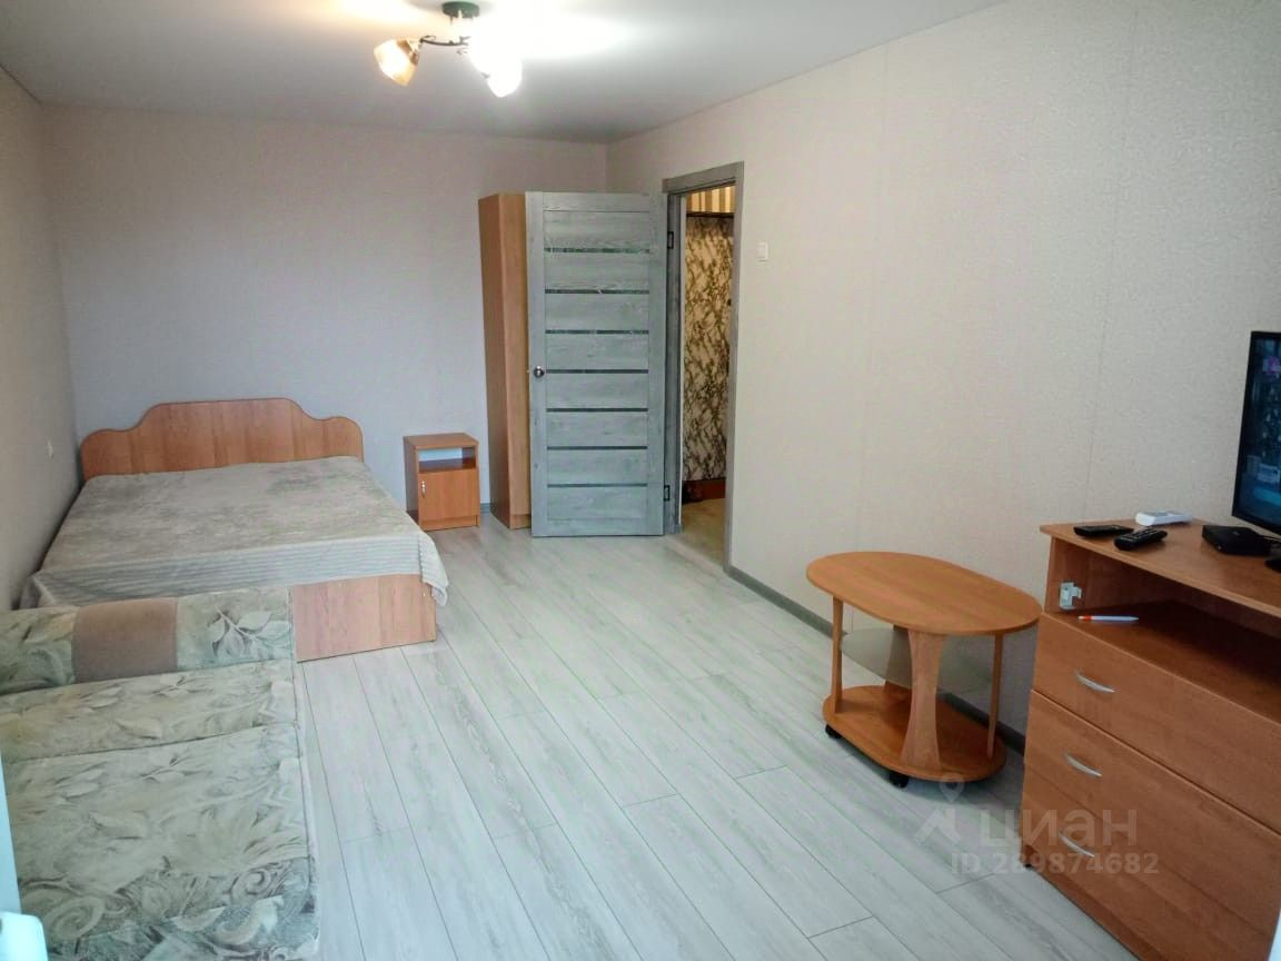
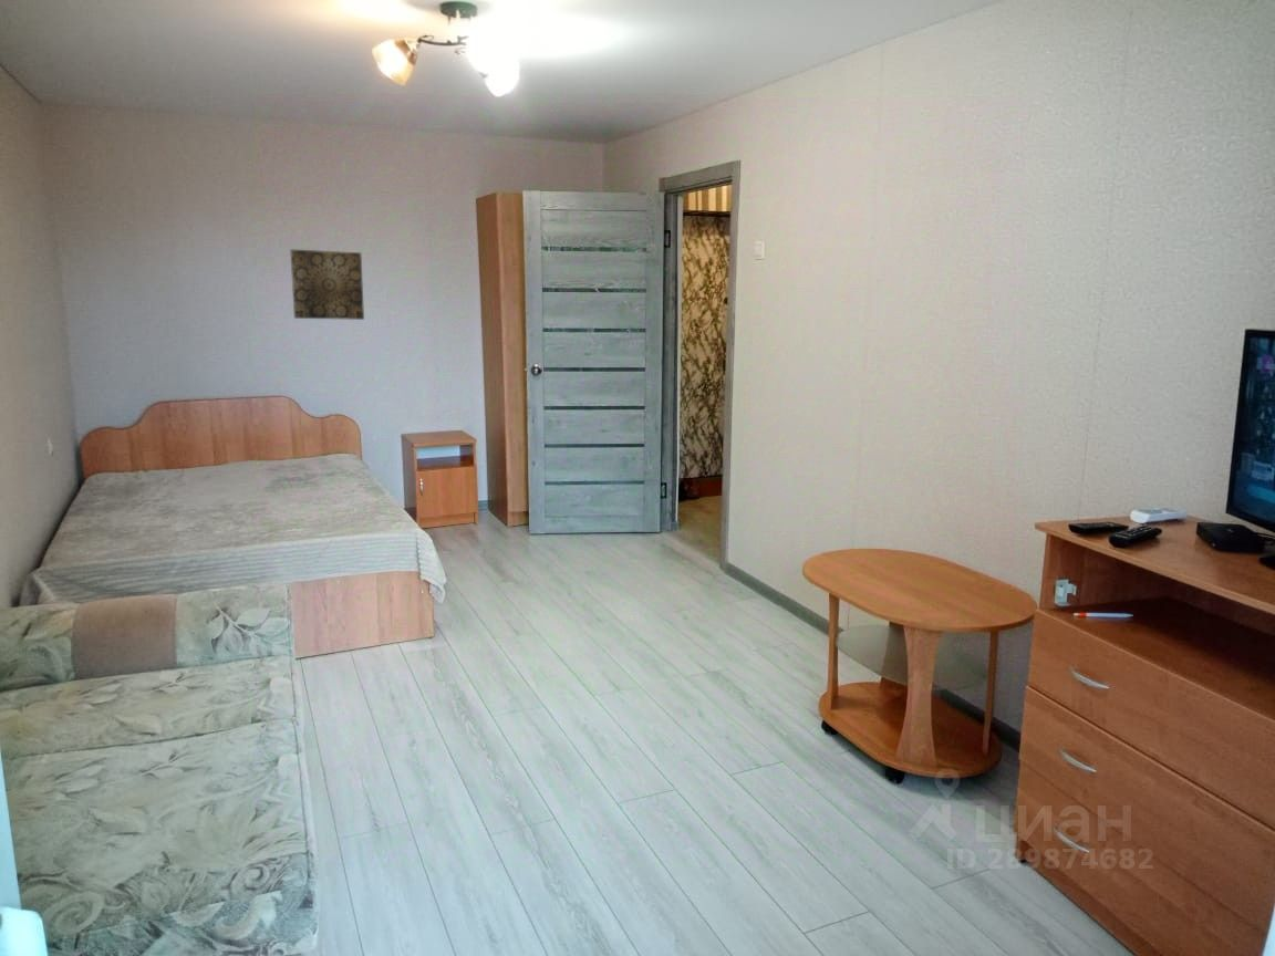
+ wall art [289,248,365,321]
